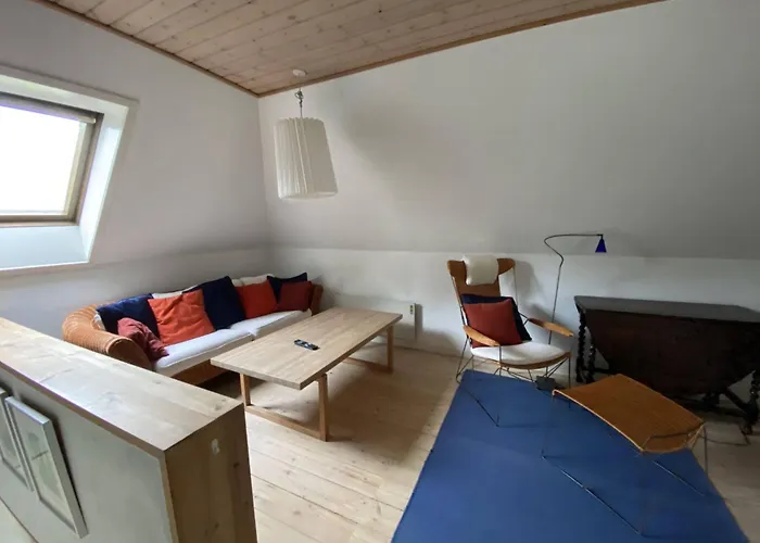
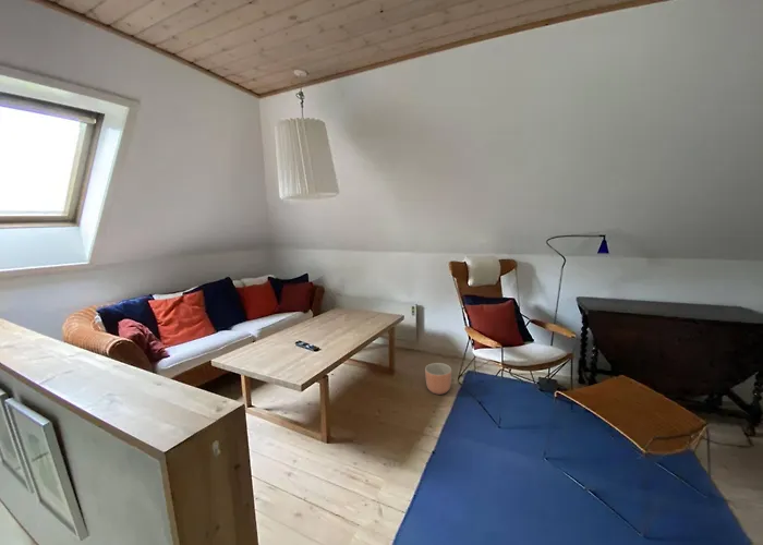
+ planter [424,362,452,396]
